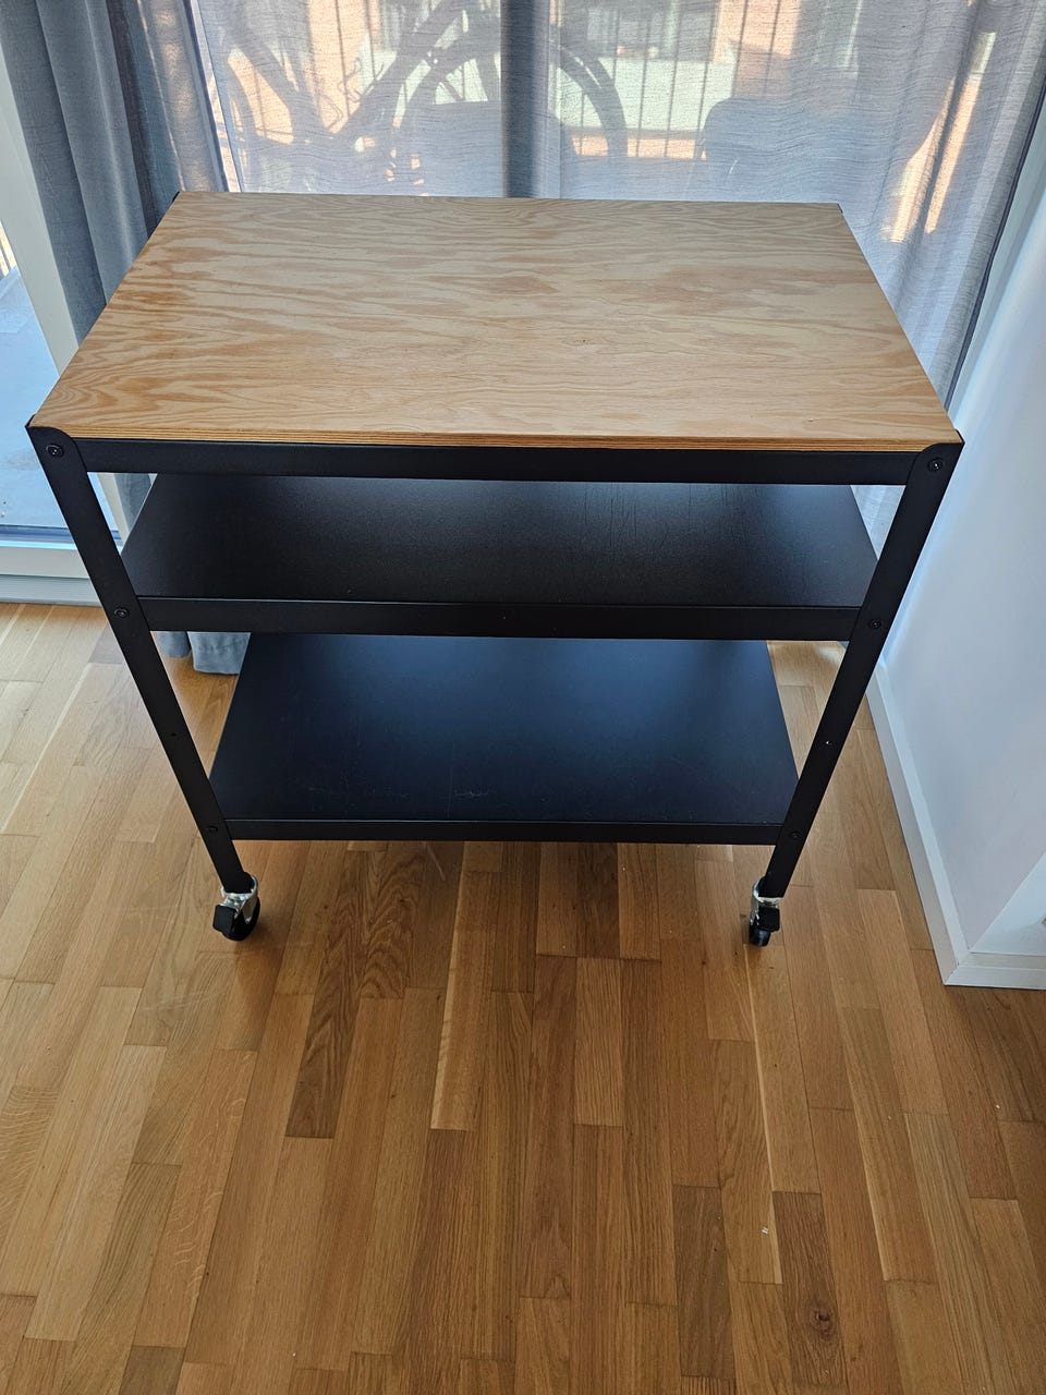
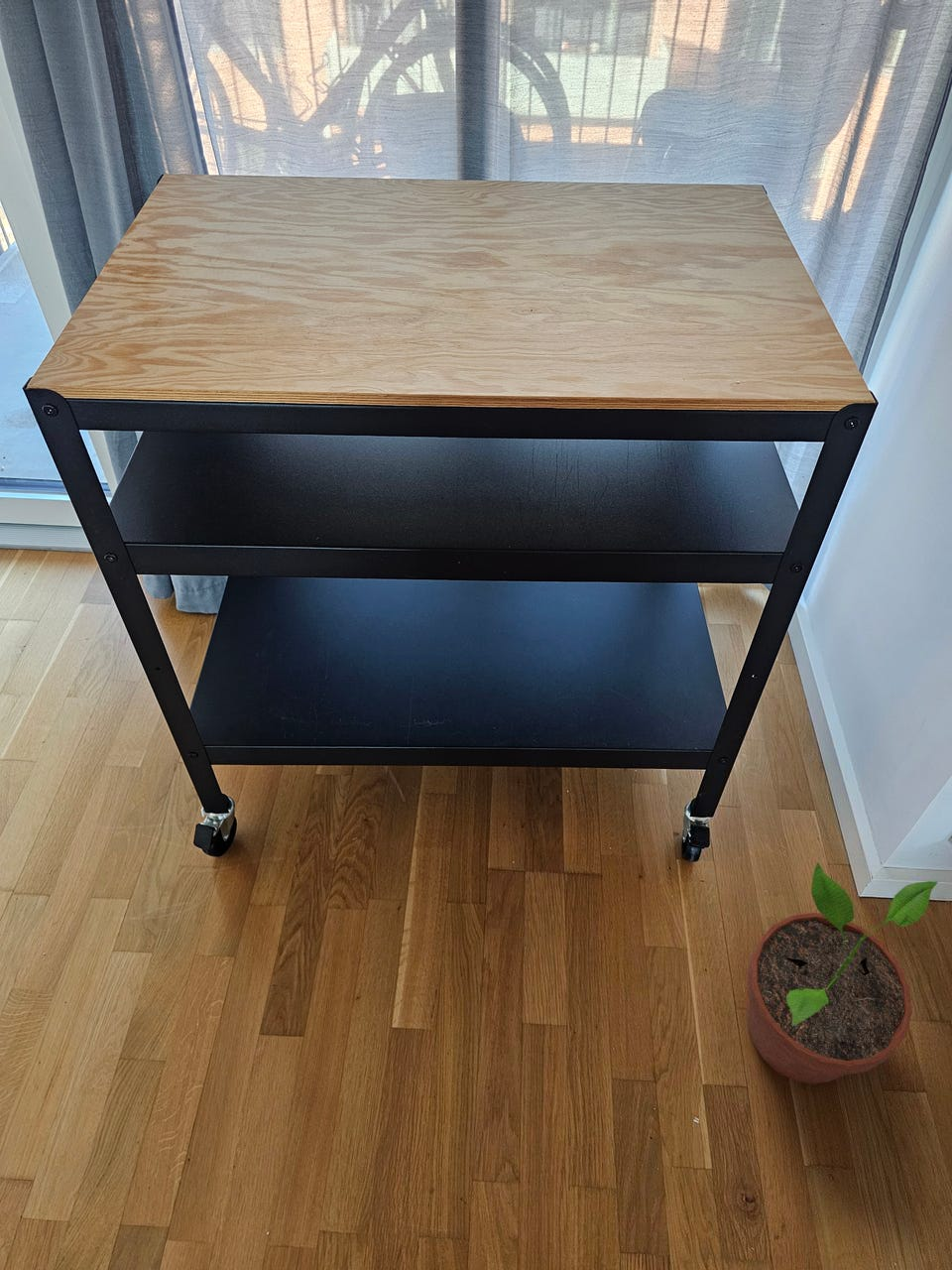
+ potted plant [746,861,938,1085]
